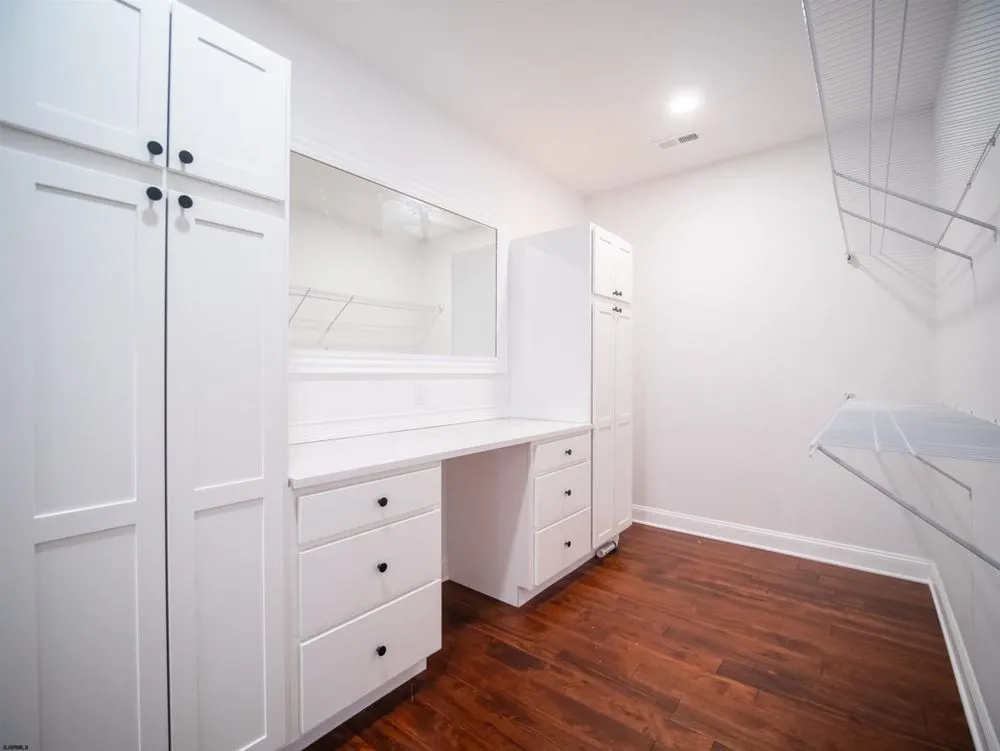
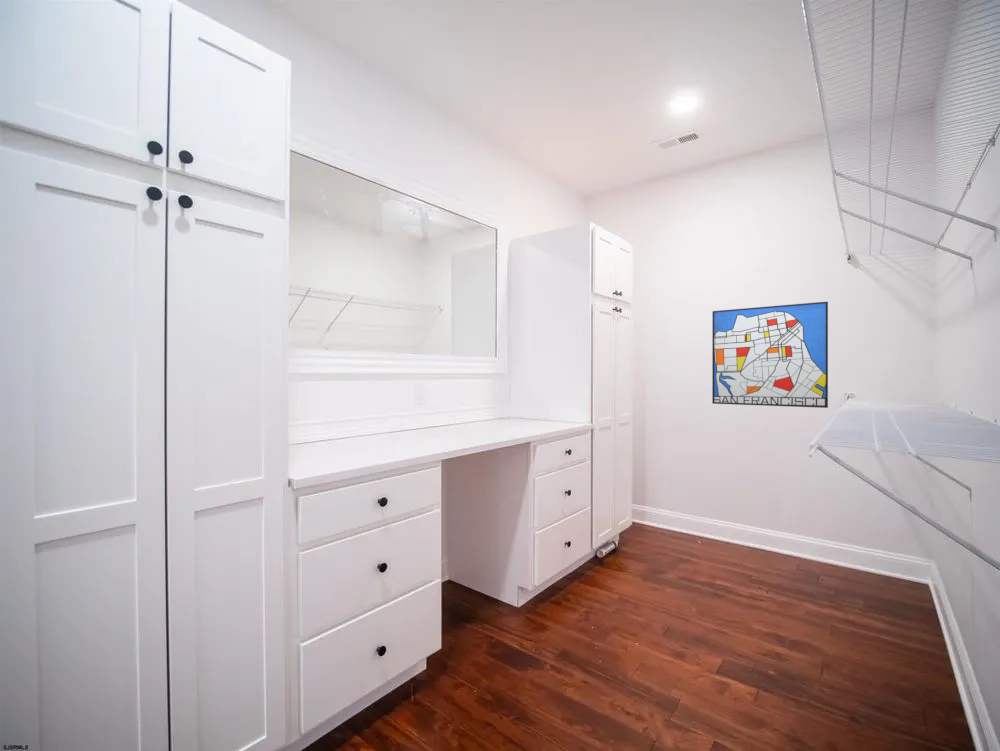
+ wall art [711,301,829,409]
